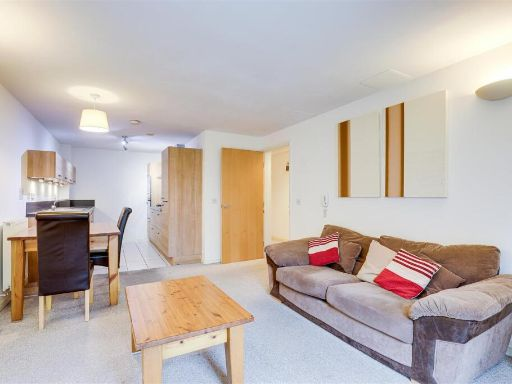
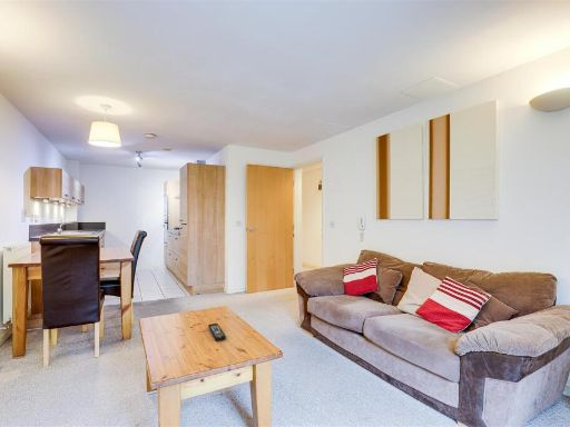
+ remote control [207,322,227,342]
